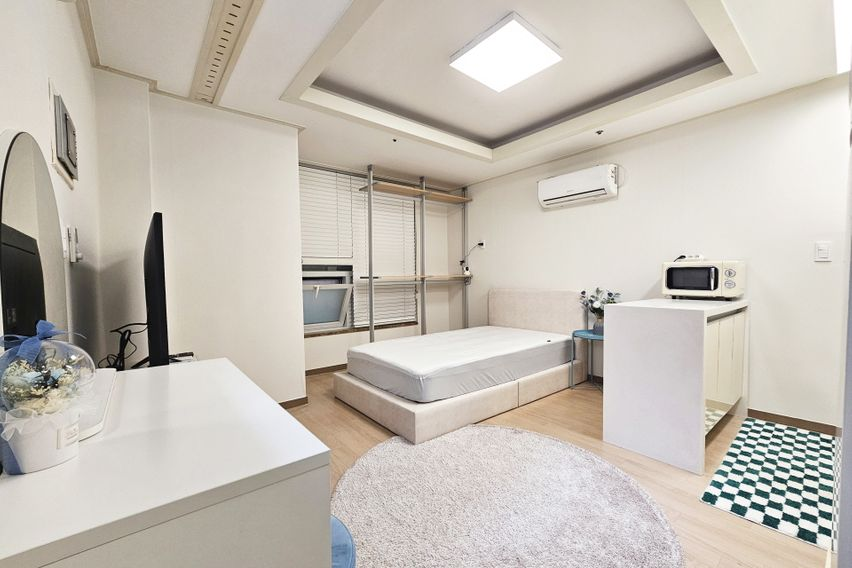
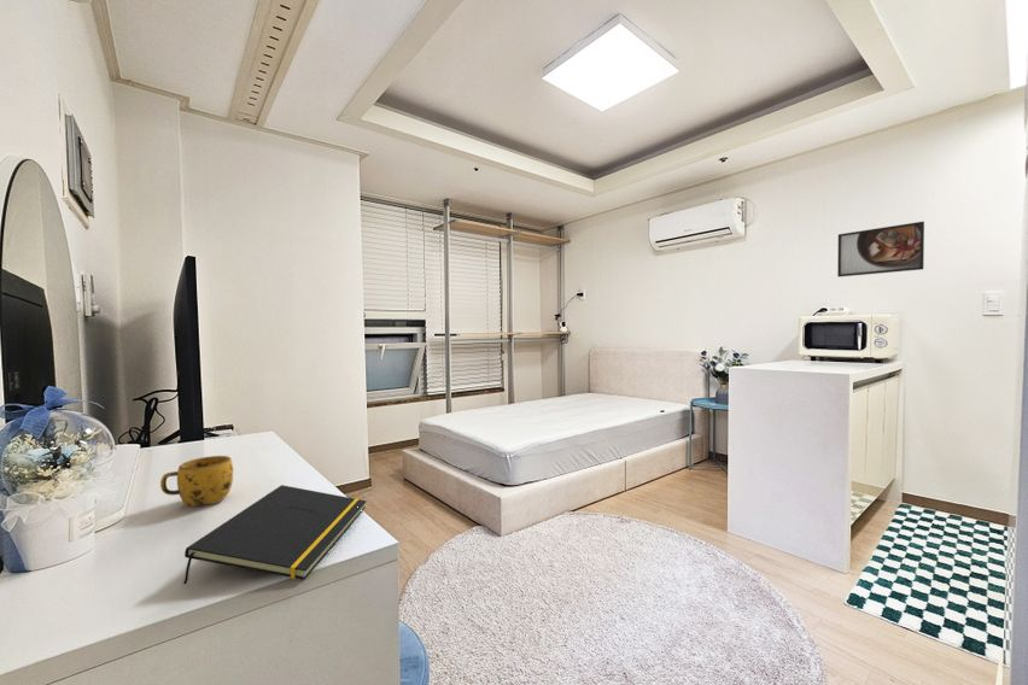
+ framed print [836,221,925,279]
+ notepad [182,484,367,585]
+ mug [159,455,234,508]
